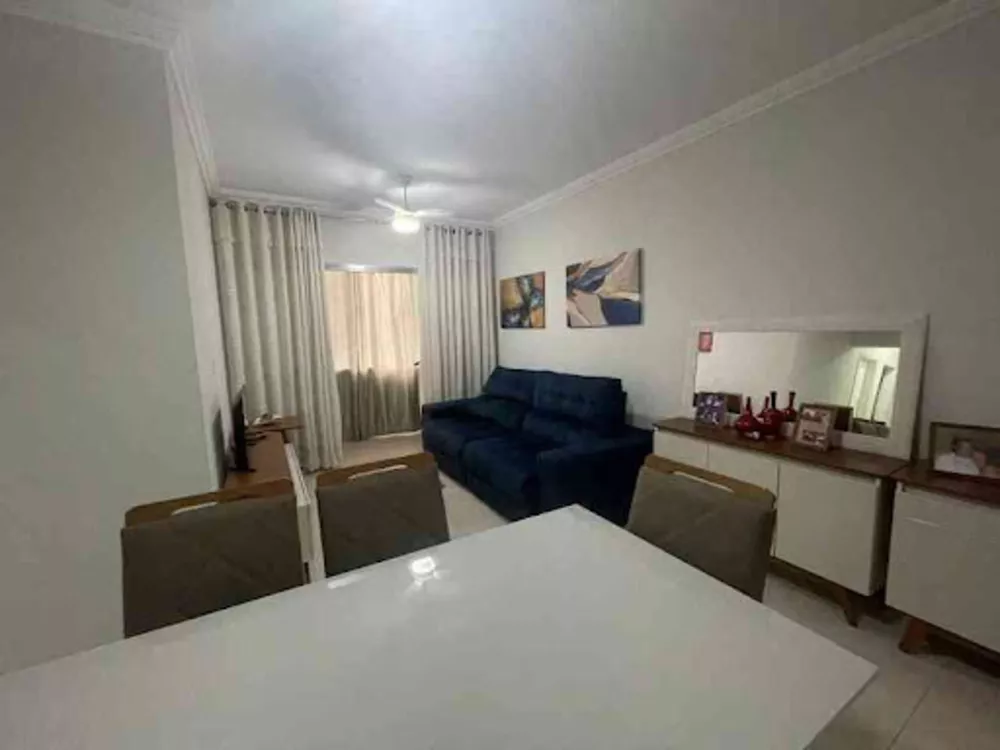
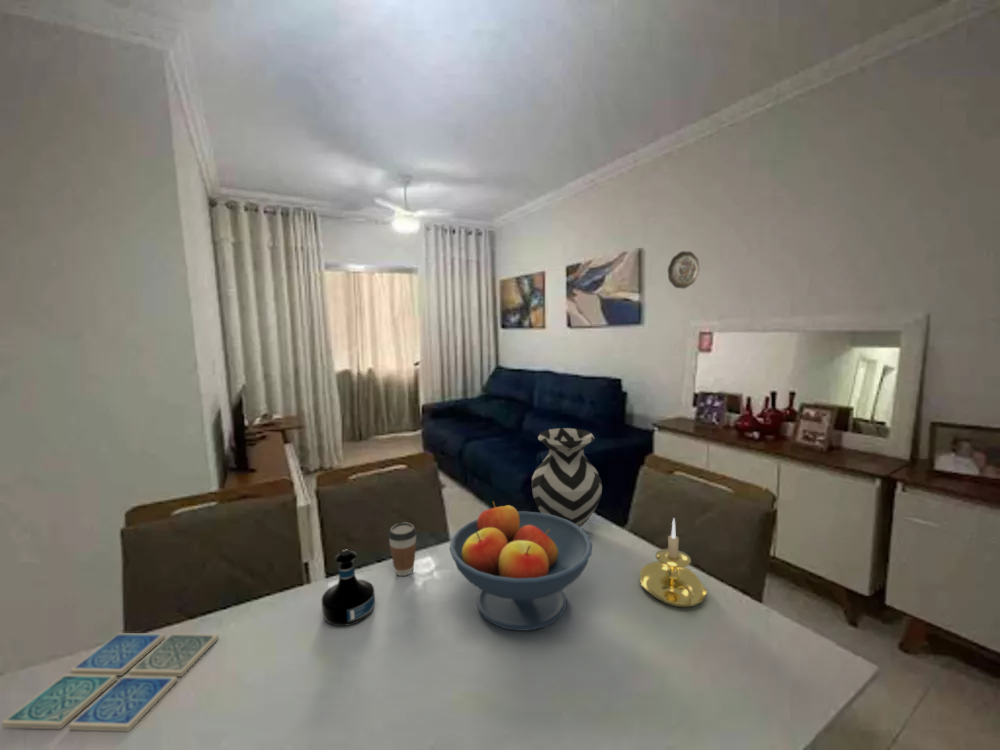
+ tequila bottle [321,549,376,627]
+ decorative plate [667,250,700,290]
+ drink coaster [0,632,220,733]
+ candle holder [639,517,708,609]
+ coffee cup [387,522,418,577]
+ fruit bowl [449,500,593,632]
+ vase [531,427,603,528]
